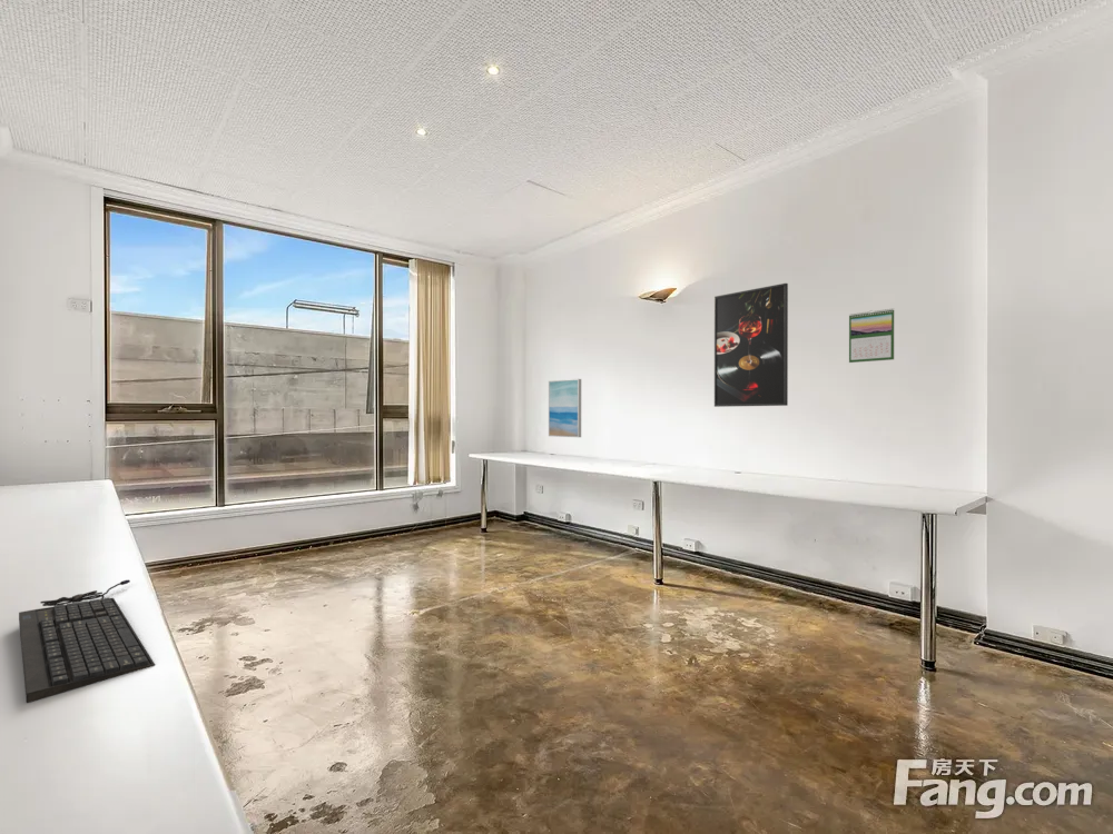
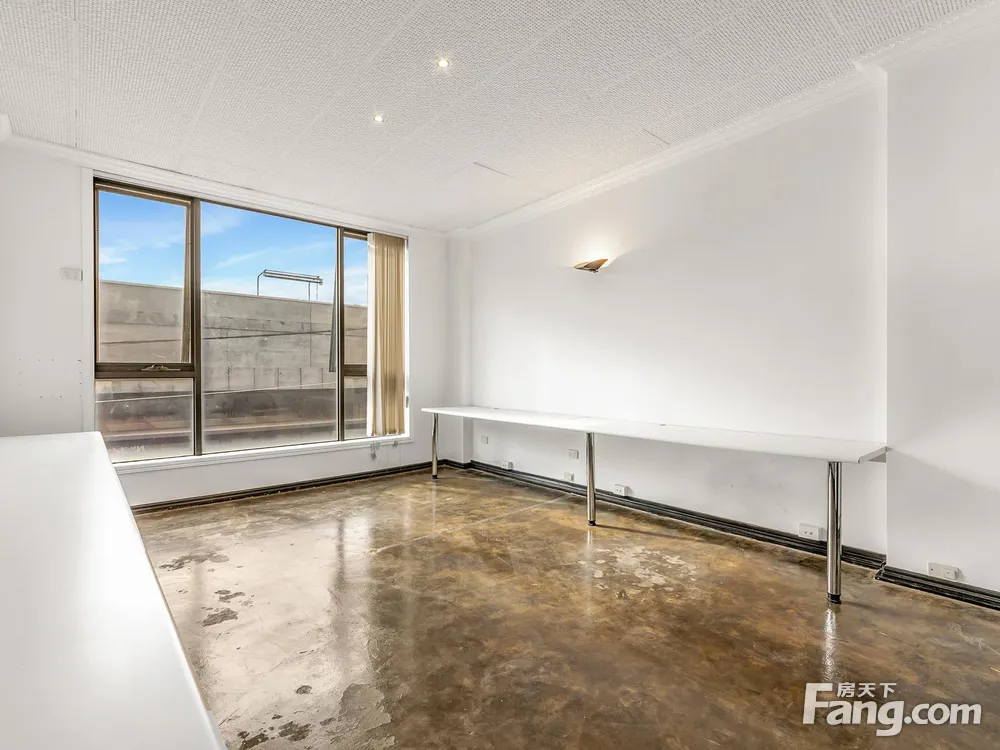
- wall art [548,378,582,438]
- keyboard [18,578,156,704]
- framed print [713,282,789,408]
- calendar [848,308,895,364]
